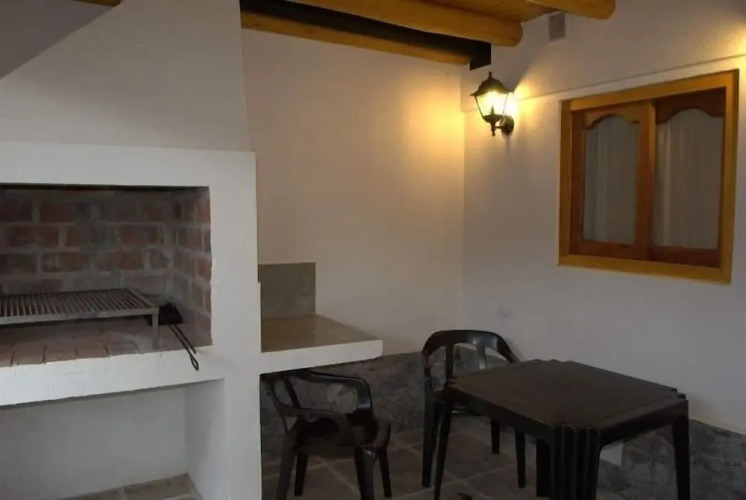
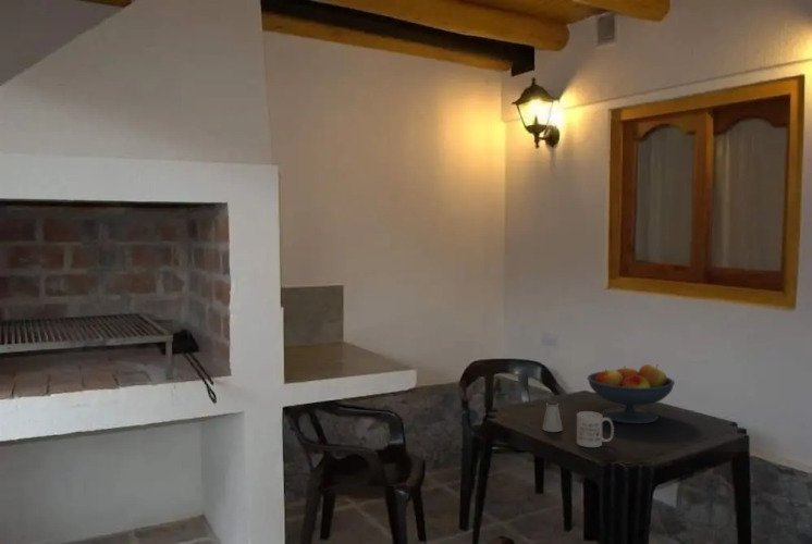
+ saltshaker [541,399,564,433]
+ mug [576,410,615,448]
+ fruit bowl [587,363,676,424]
